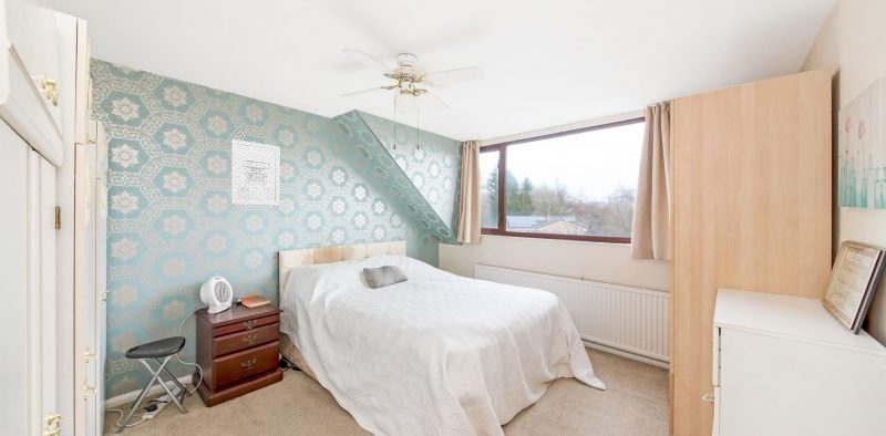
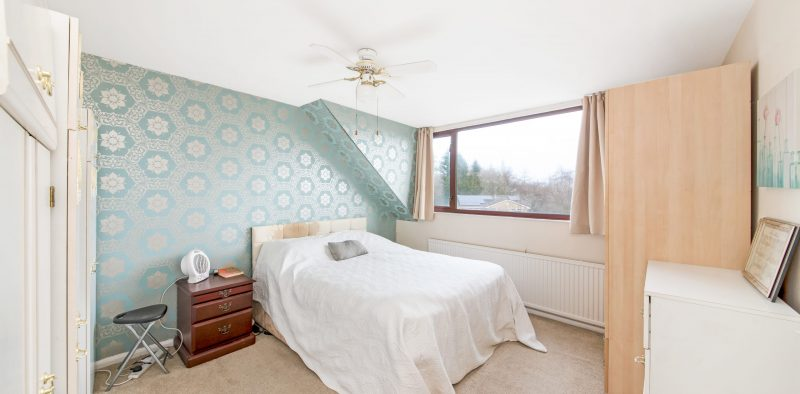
- wall art [230,138,280,206]
